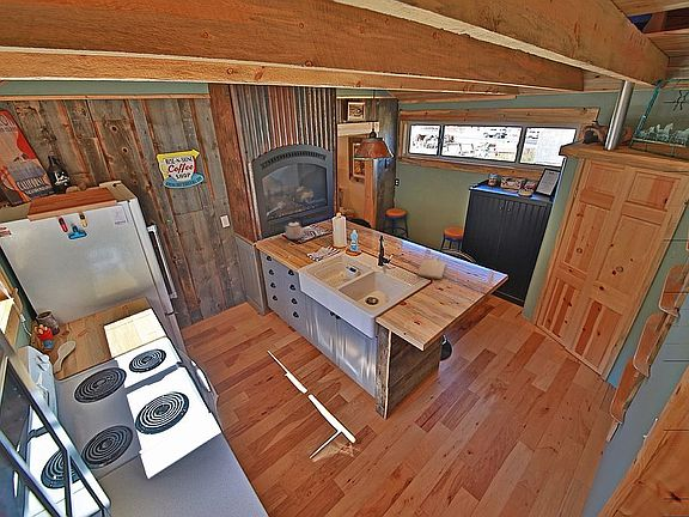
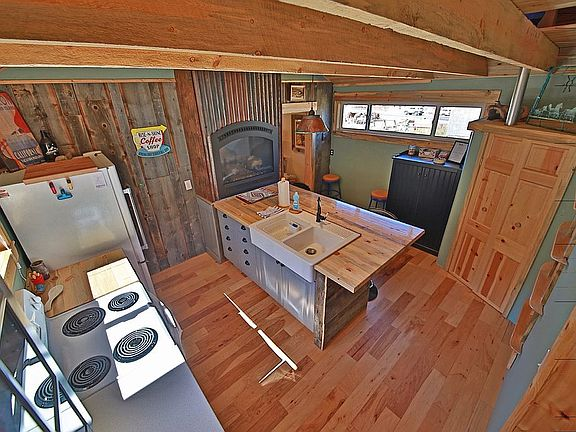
- kettle [283,215,305,241]
- chopping board [416,255,446,280]
